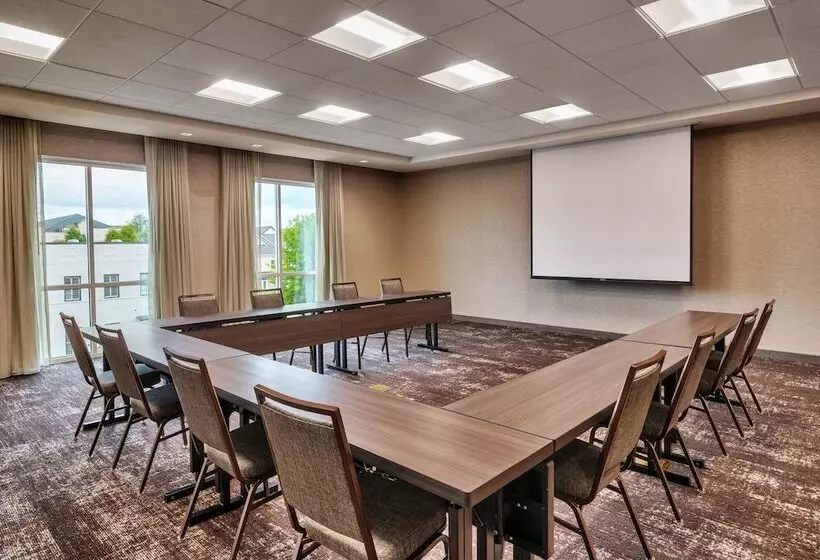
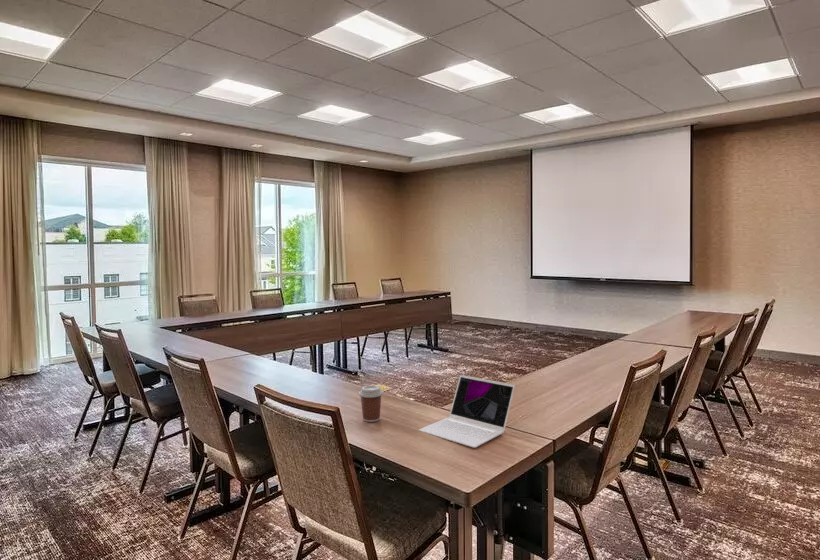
+ laptop [418,374,516,449]
+ coffee cup [358,385,384,423]
